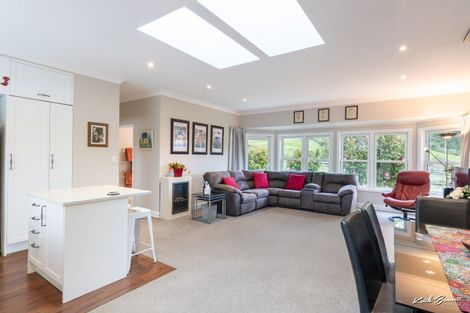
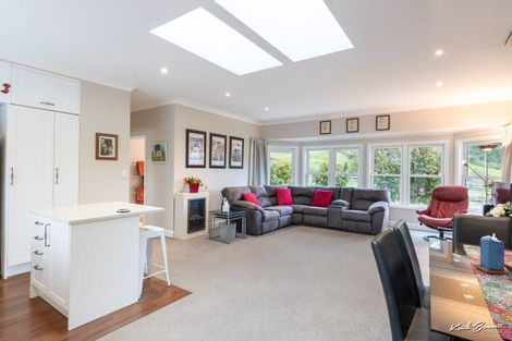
+ candle [472,232,511,276]
